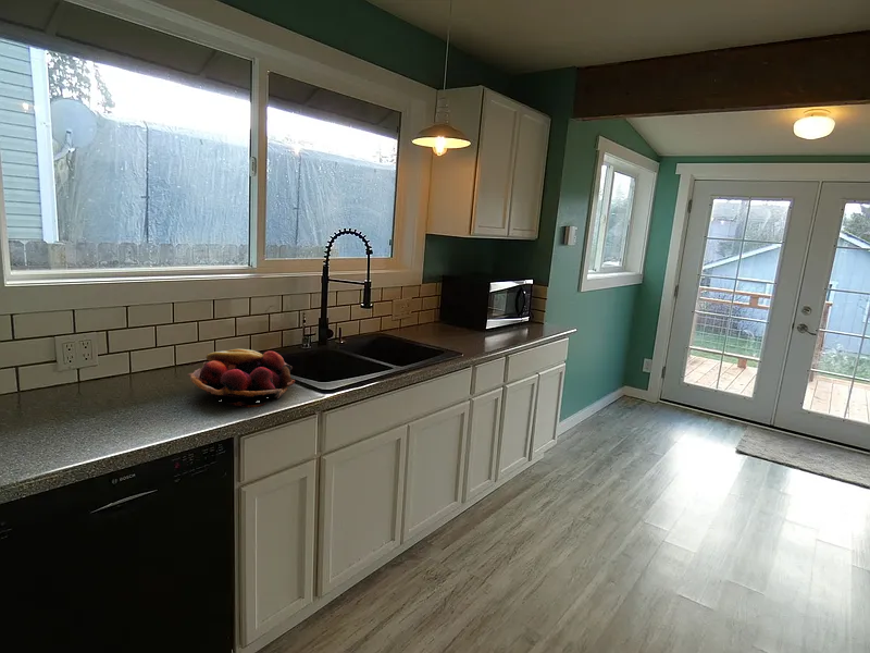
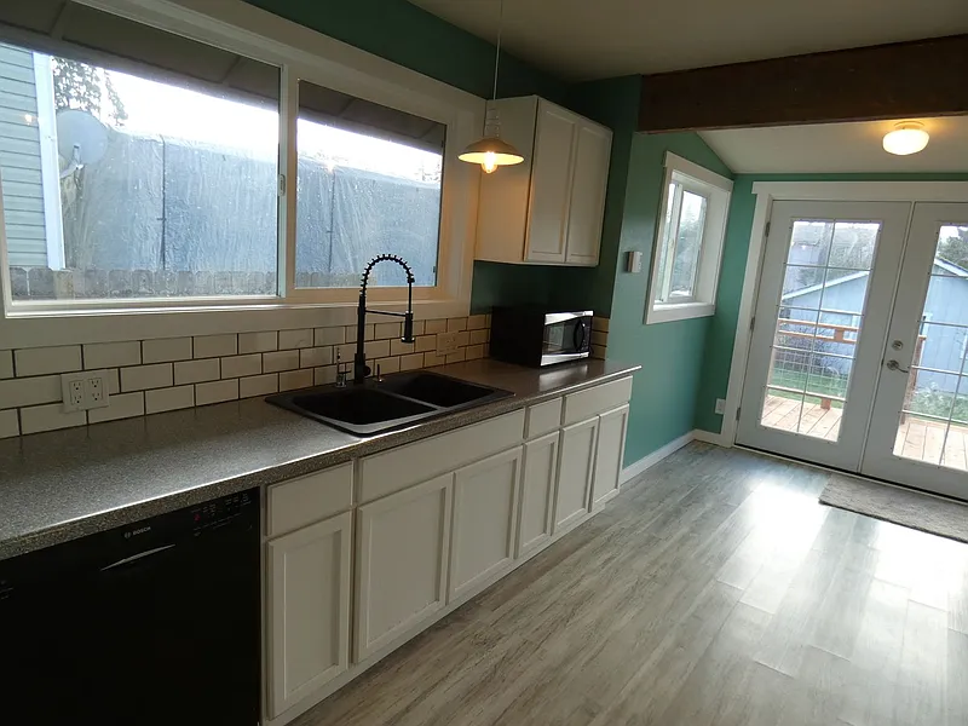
- fruit basket [186,348,296,408]
